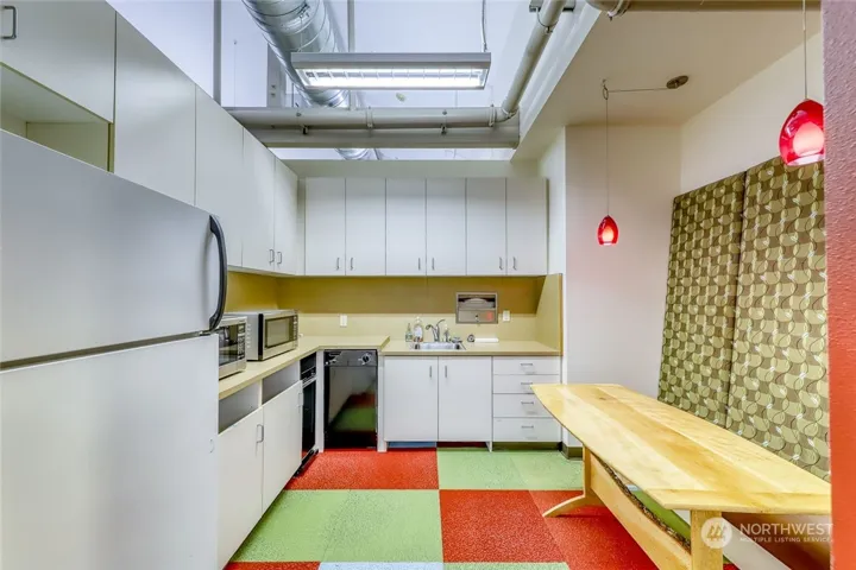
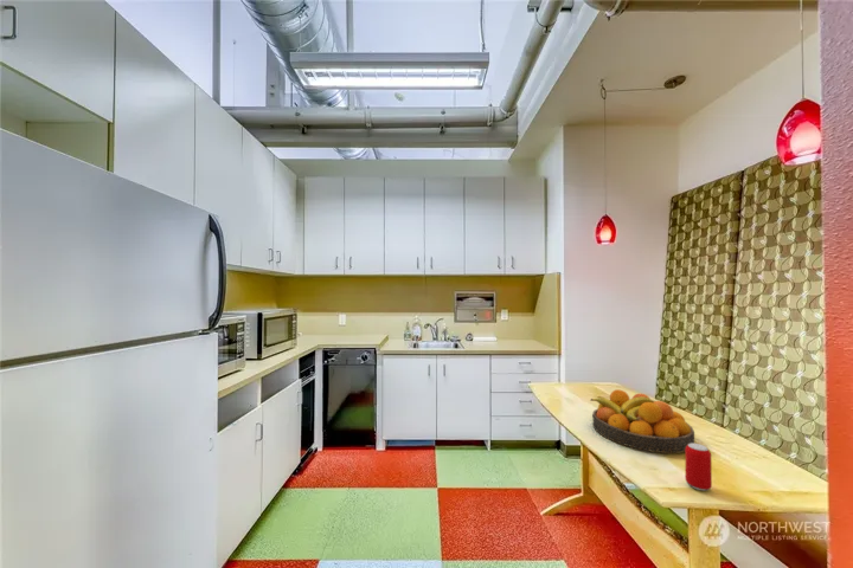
+ fruit bowl [589,388,695,454]
+ beverage can [684,443,713,492]
